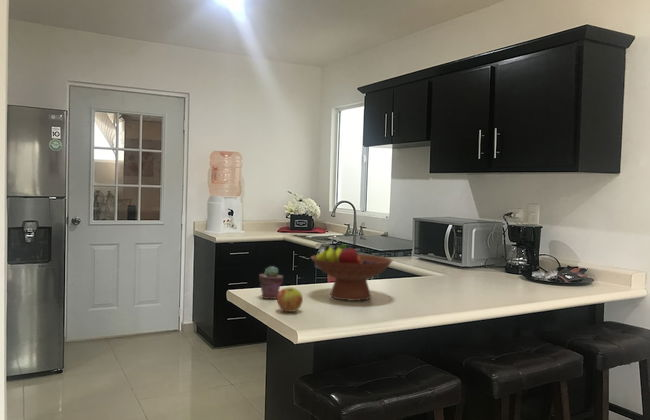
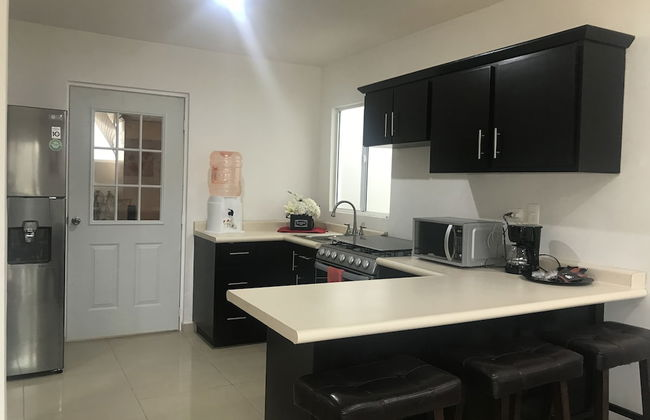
- apple [276,286,304,313]
- potted succulent [258,265,284,300]
- fruit bowl [310,243,394,302]
